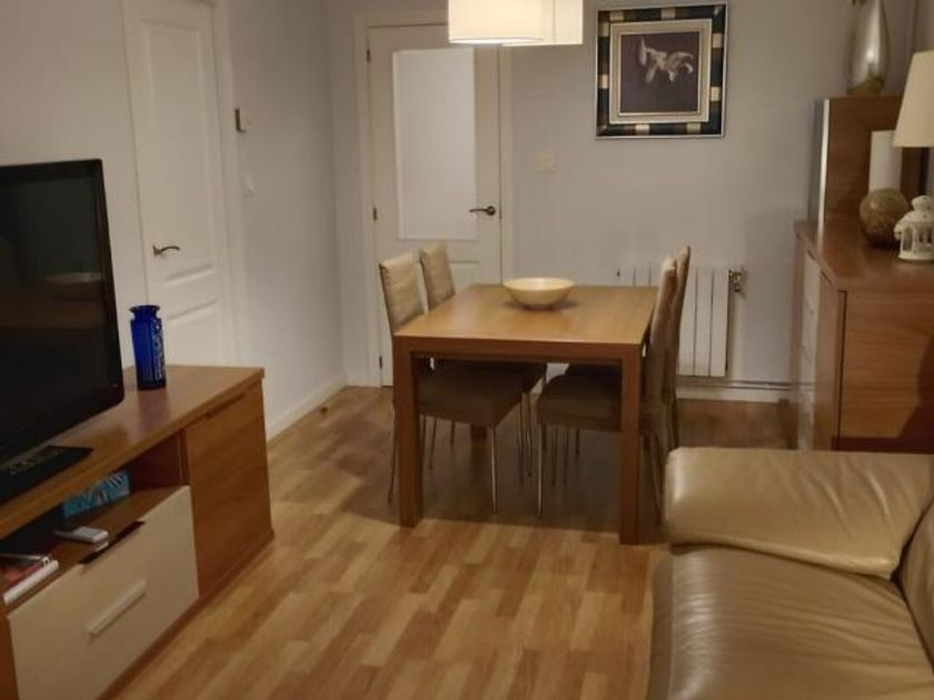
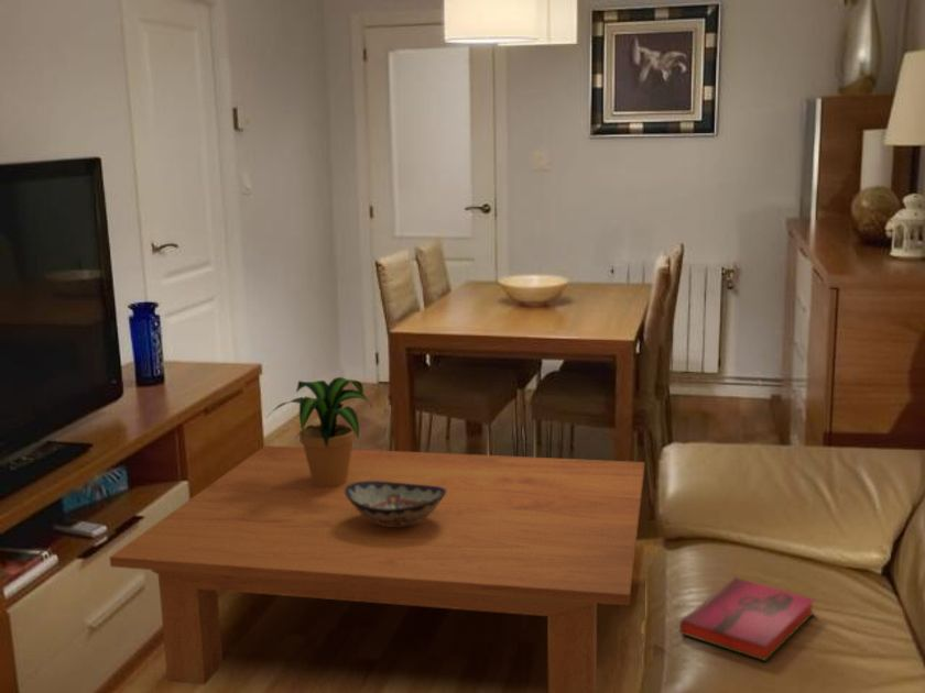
+ hardback book [678,576,816,662]
+ coffee table [109,444,645,693]
+ potted plant [265,376,373,487]
+ decorative bowl [345,481,446,527]
